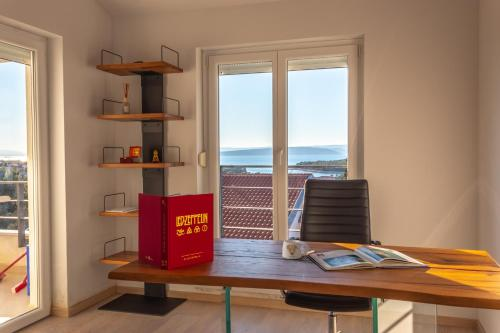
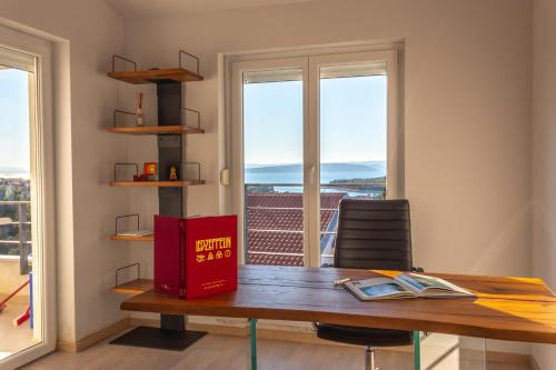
- mug [281,239,310,260]
